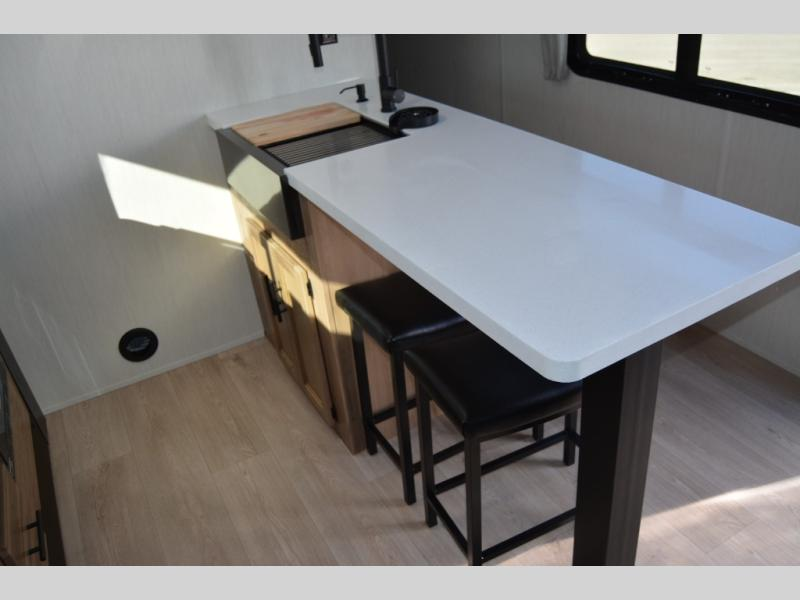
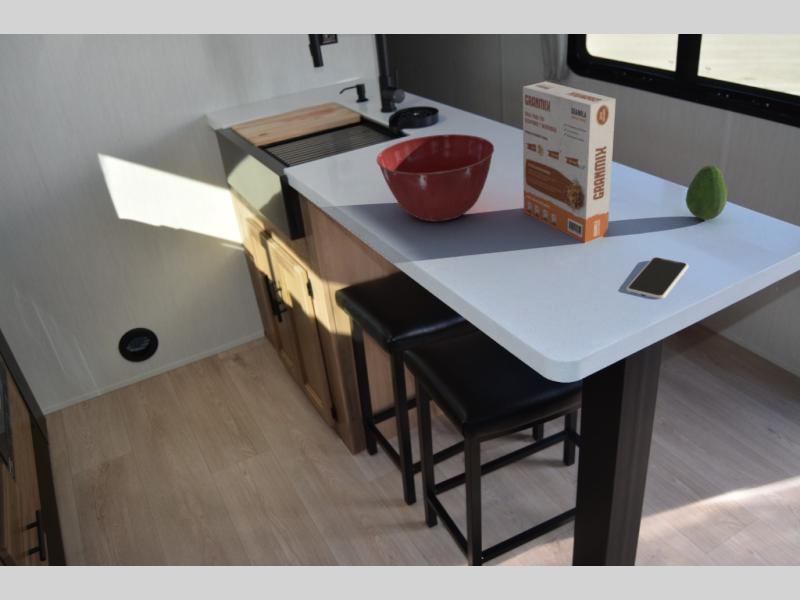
+ fruit [685,164,728,221]
+ mixing bowl [376,133,495,223]
+ cereal box [522,80,617,244]
+ smartphone [625,256,689,300]
